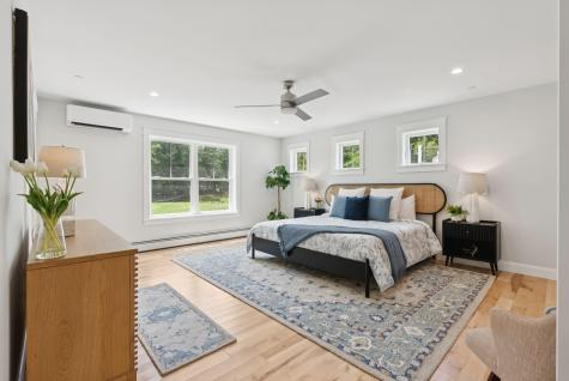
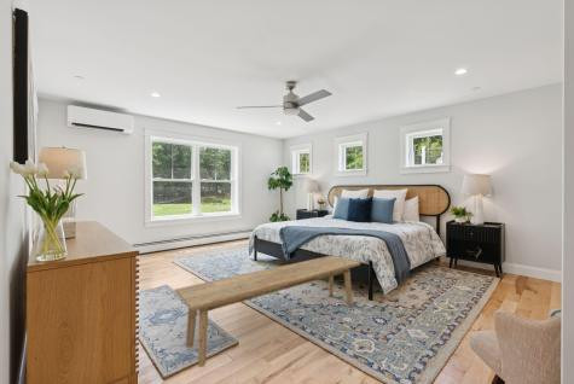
+ bench [173,254,363,368]
